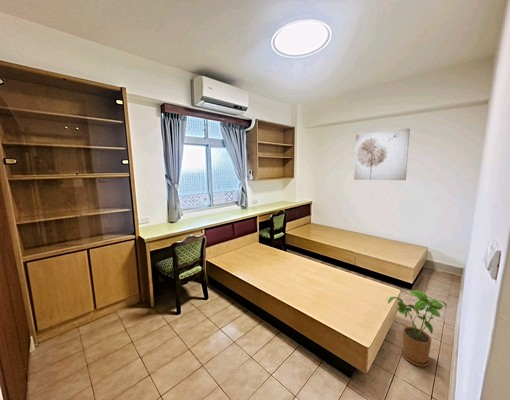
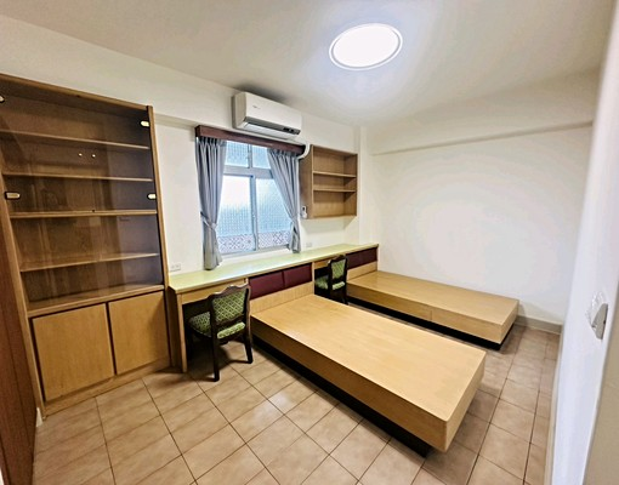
- wall art [353,128,411,181]
- house plant [387,289,447,367]
